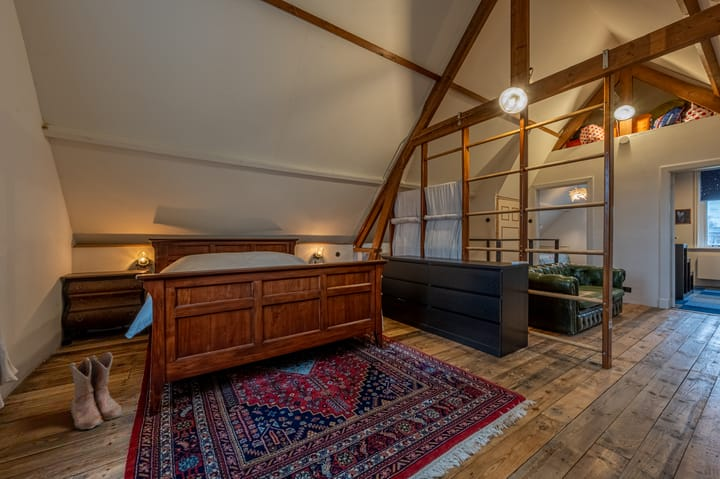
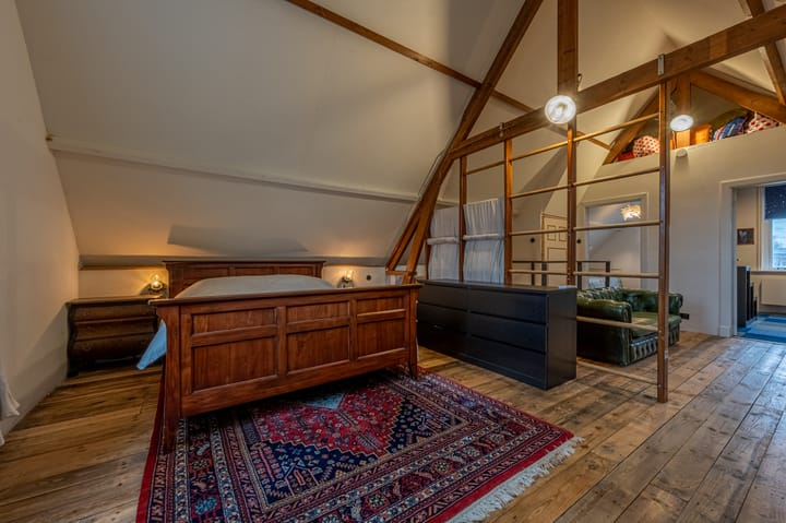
- boots [69,351,123,430]
